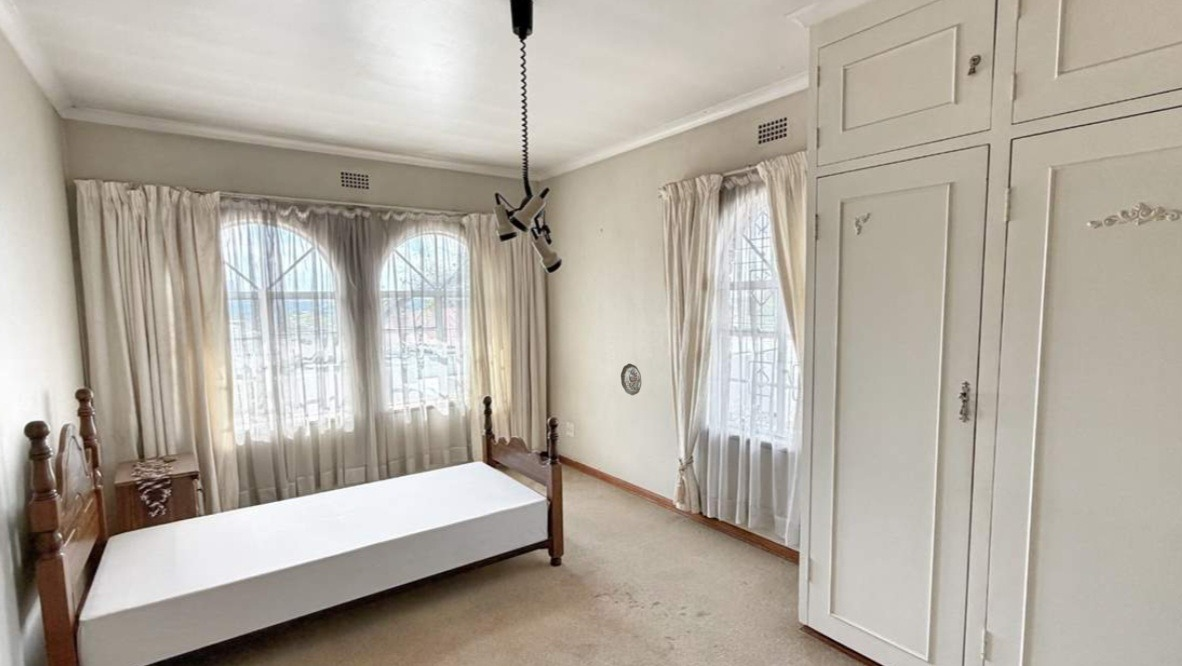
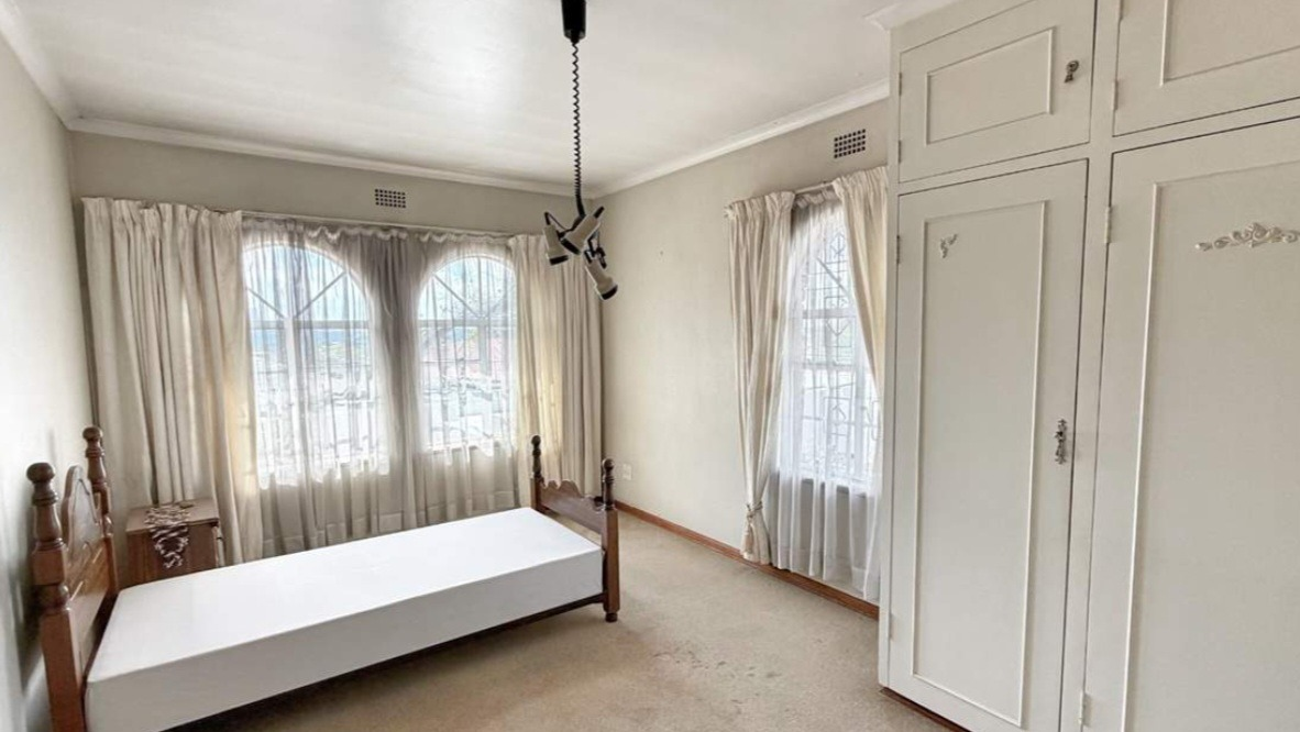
- decorative plate [620,363,642,396]
